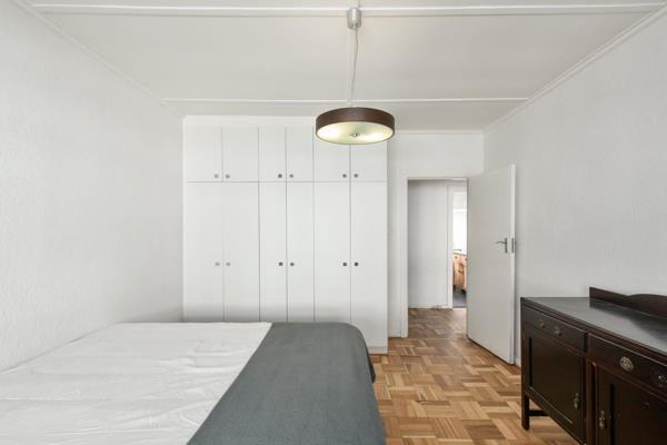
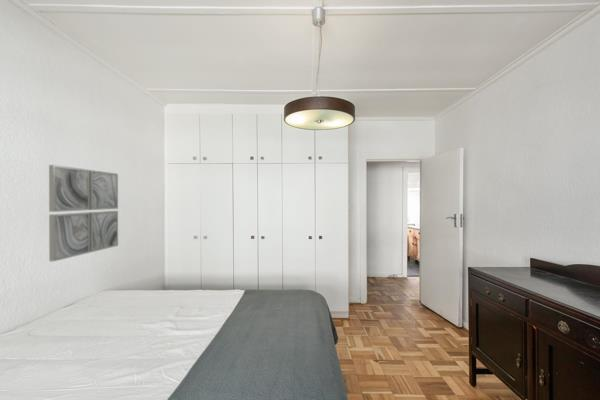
+ wall art [48,164,119,262]
